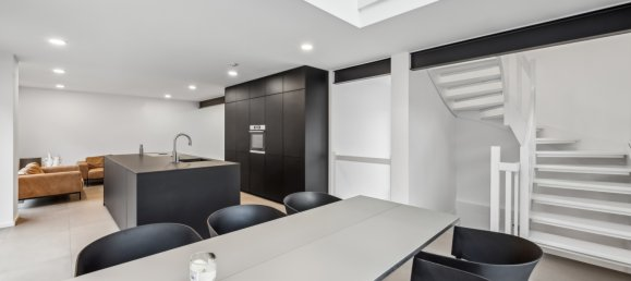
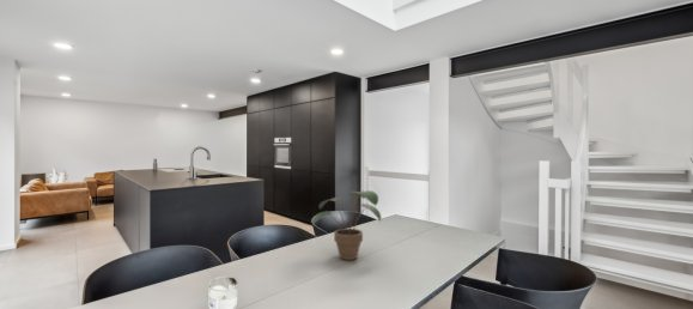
+ potted plant [311,189,382,261]
